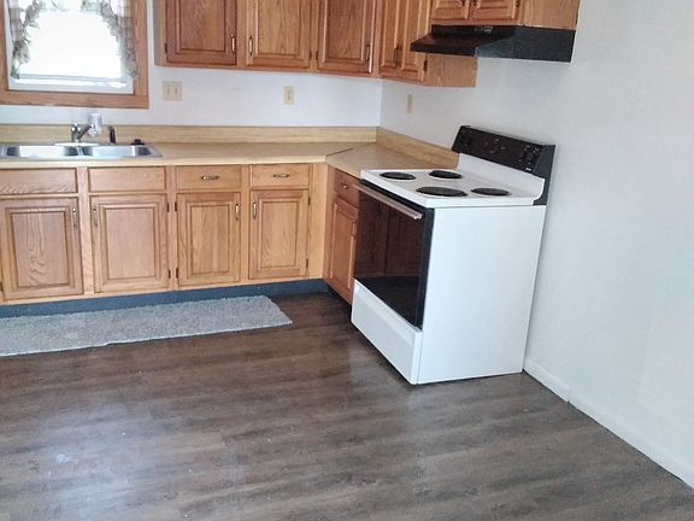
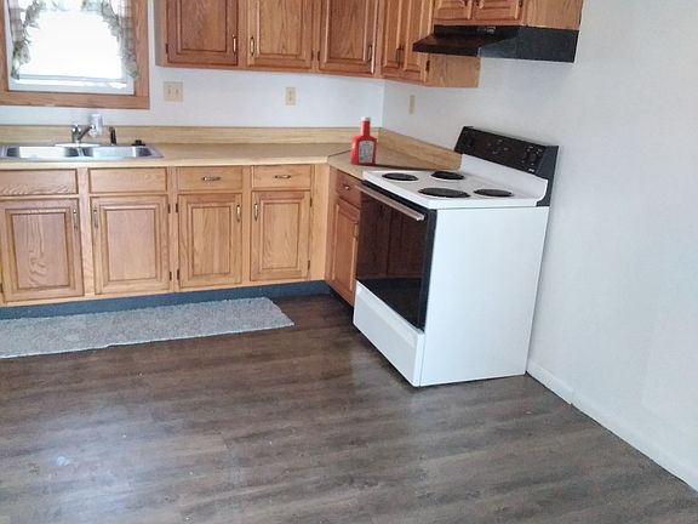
+ soap bottle [349,115,378,166]
